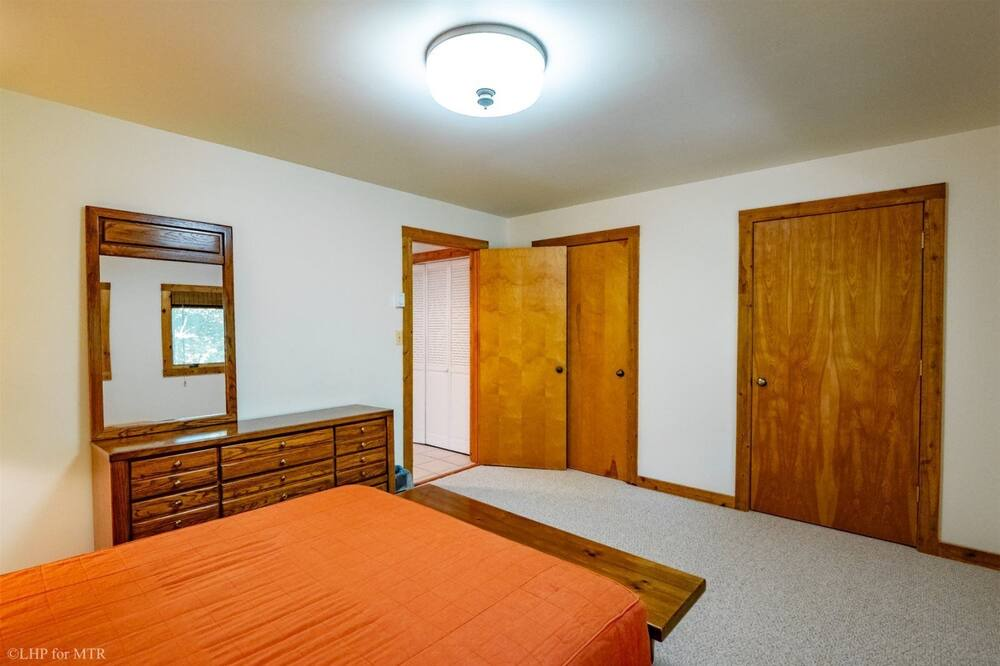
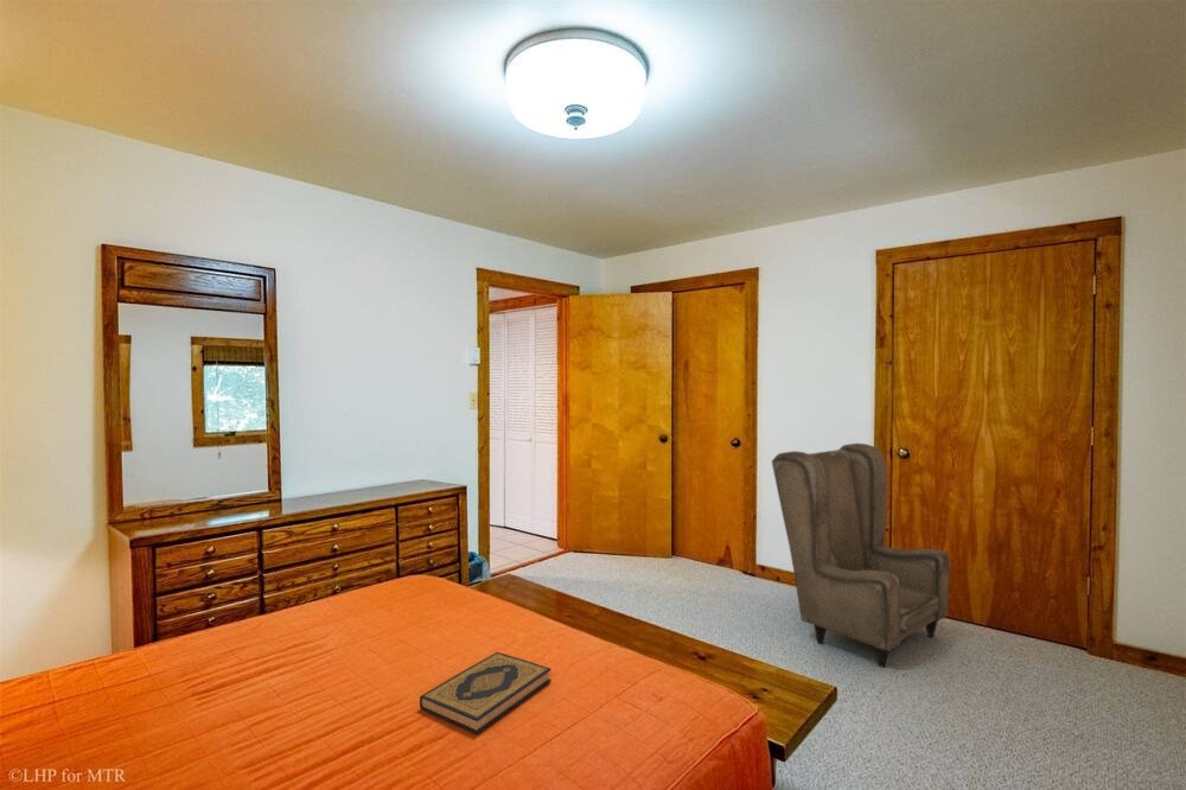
+ armchair [771,442,951,669]
+ hardback book [419,651,551,735]
